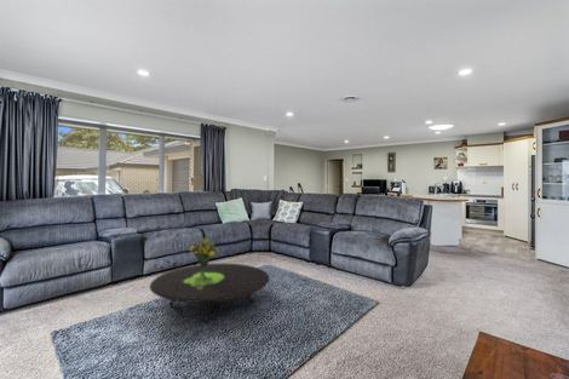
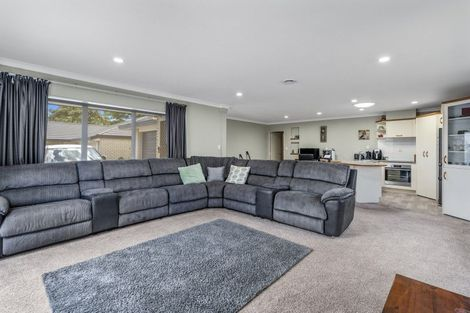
- bouquet [183,232,224,289]
- table [149,263,271,323]
